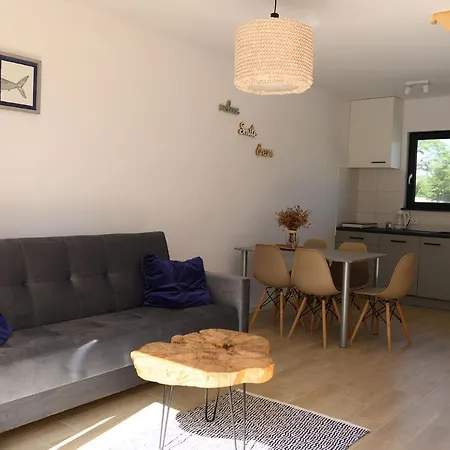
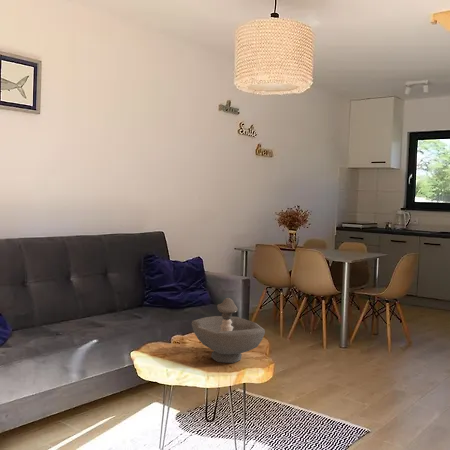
+ decorative bowl [191,297,266,364]
